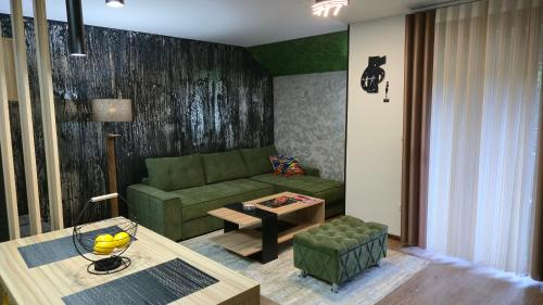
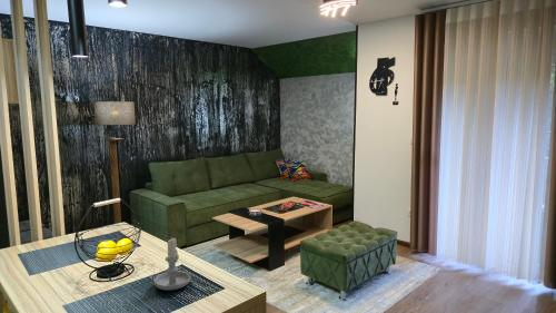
+ candle [153,237,191,292]
